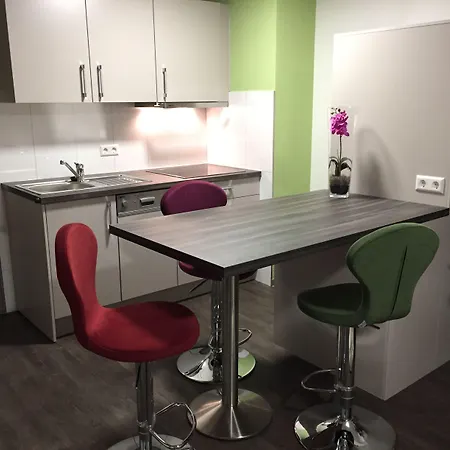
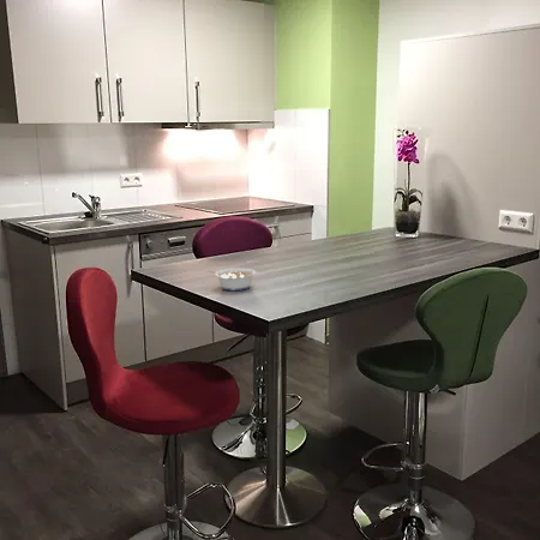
+ legume [205,268,258,292]
